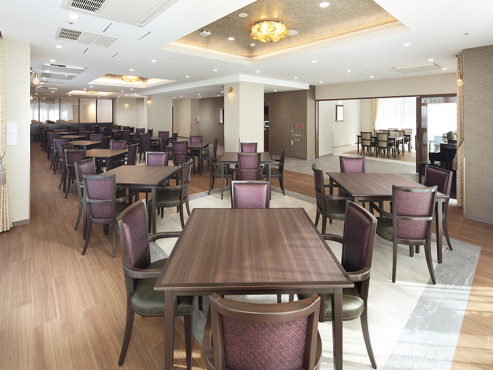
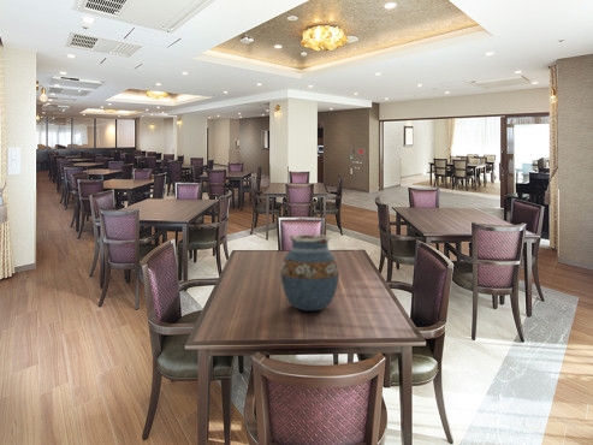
+ vase [279,233,340,312]
